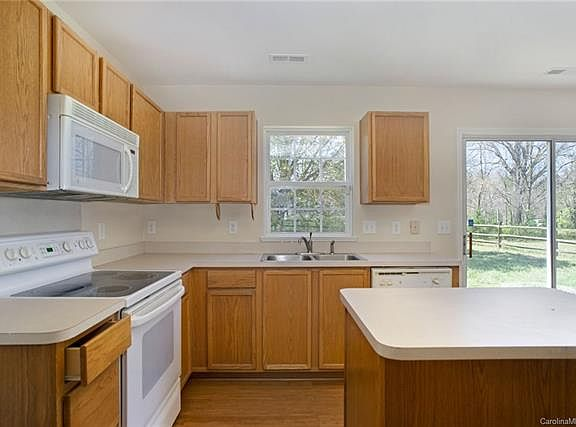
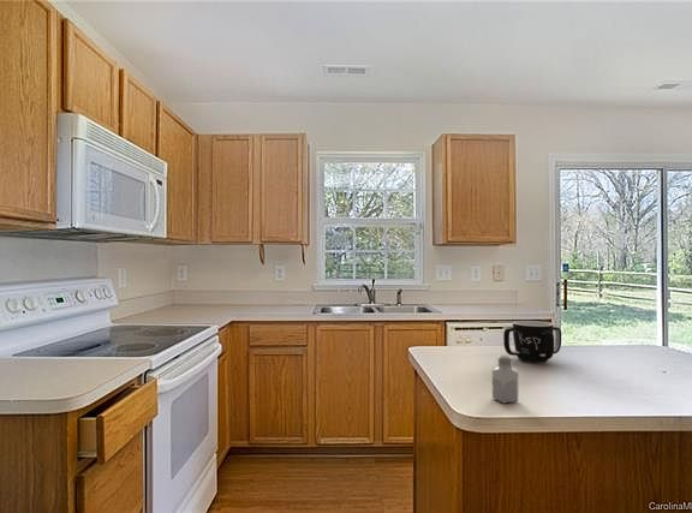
+ saltshaker [491,354,519,404]
+ mug [502,320,562,364]
